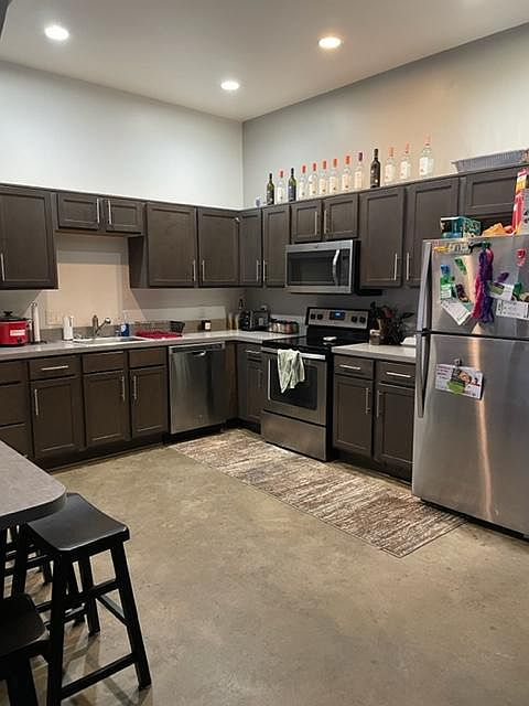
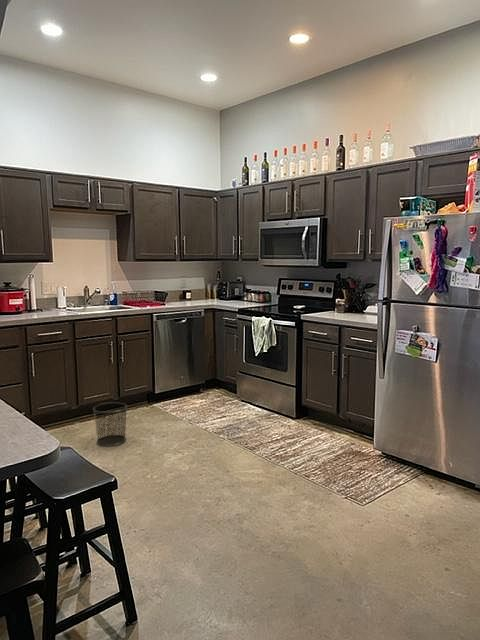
+ waste bin [92,401,128,447]
